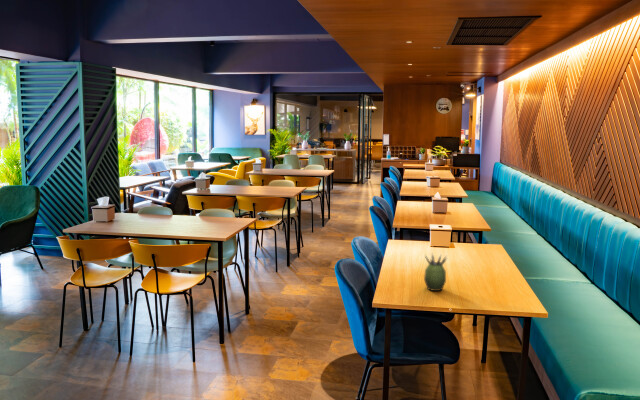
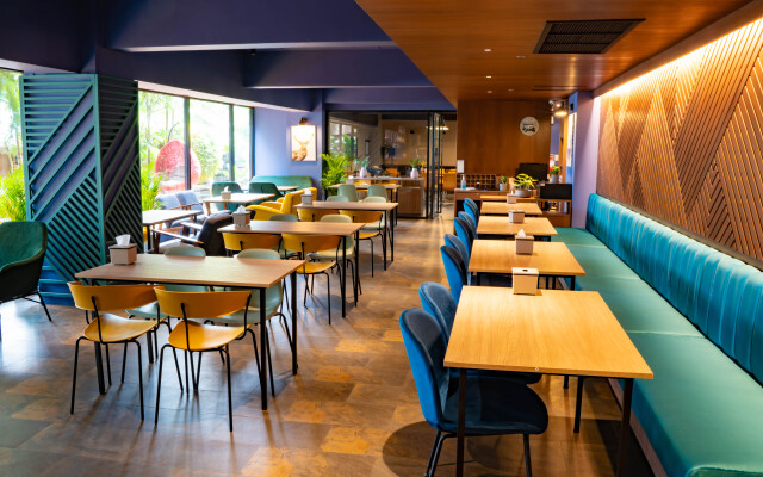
- succulent plant [423,253,448,292]
